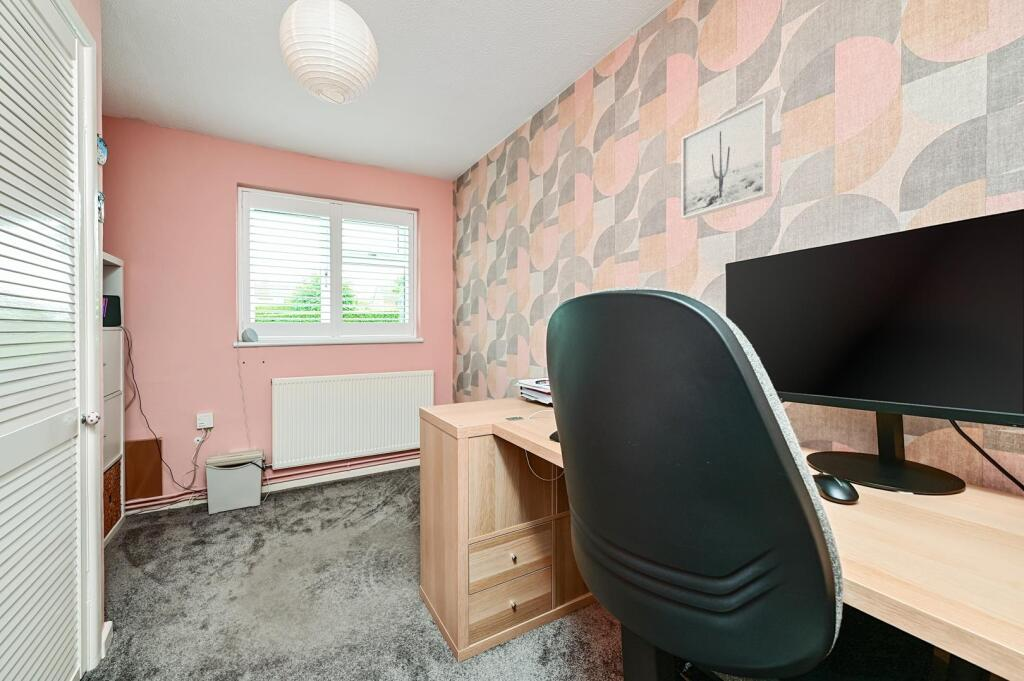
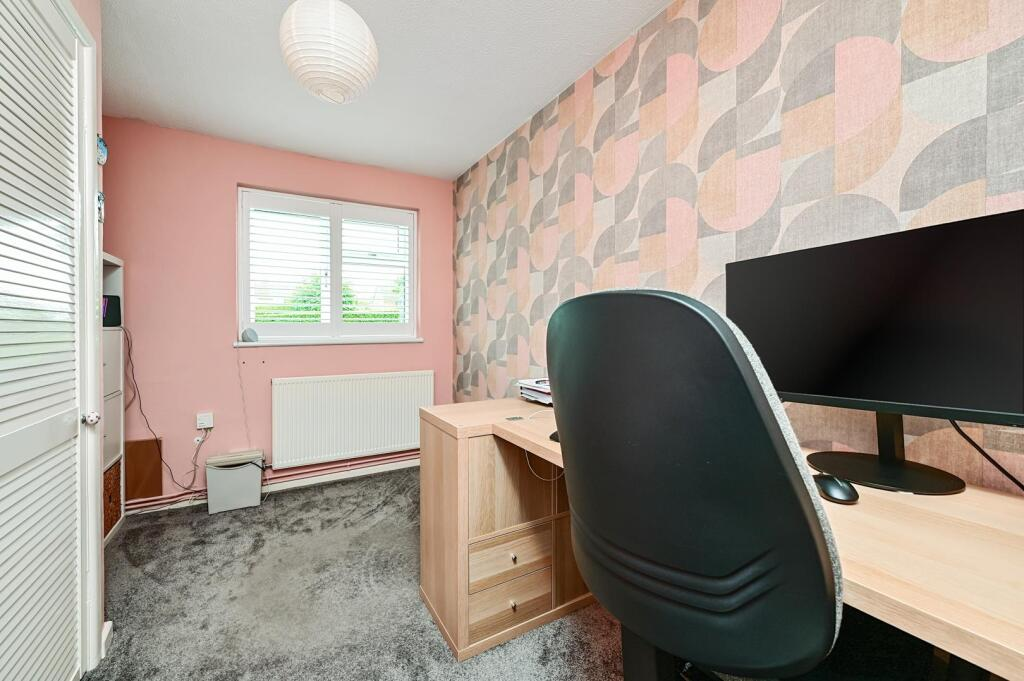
- wall art [680,97,773,221]
